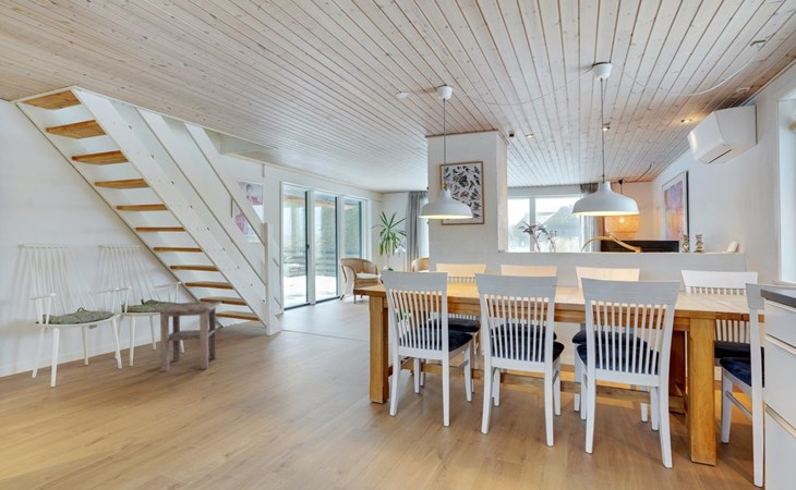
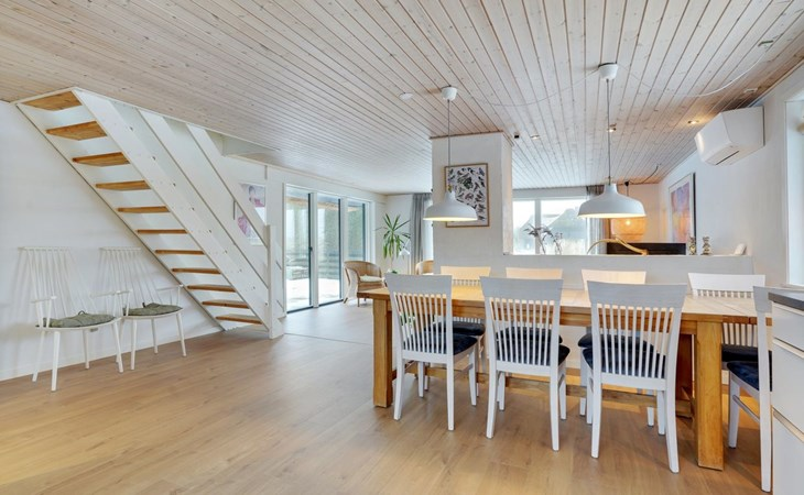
- side table [152,301,222,372]
